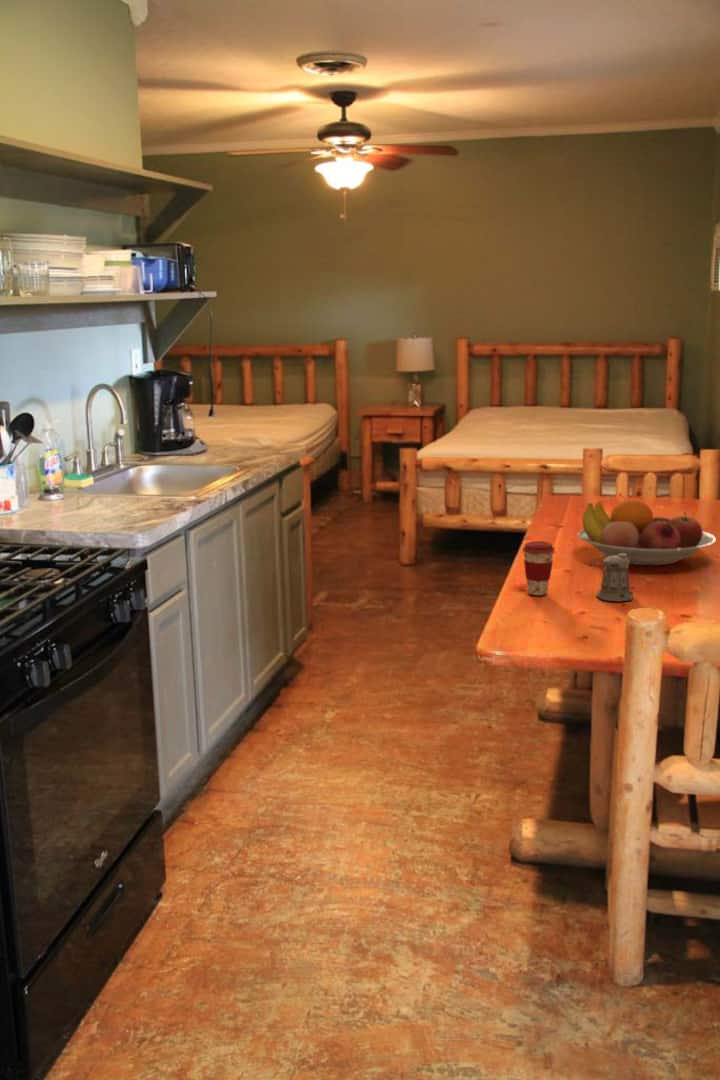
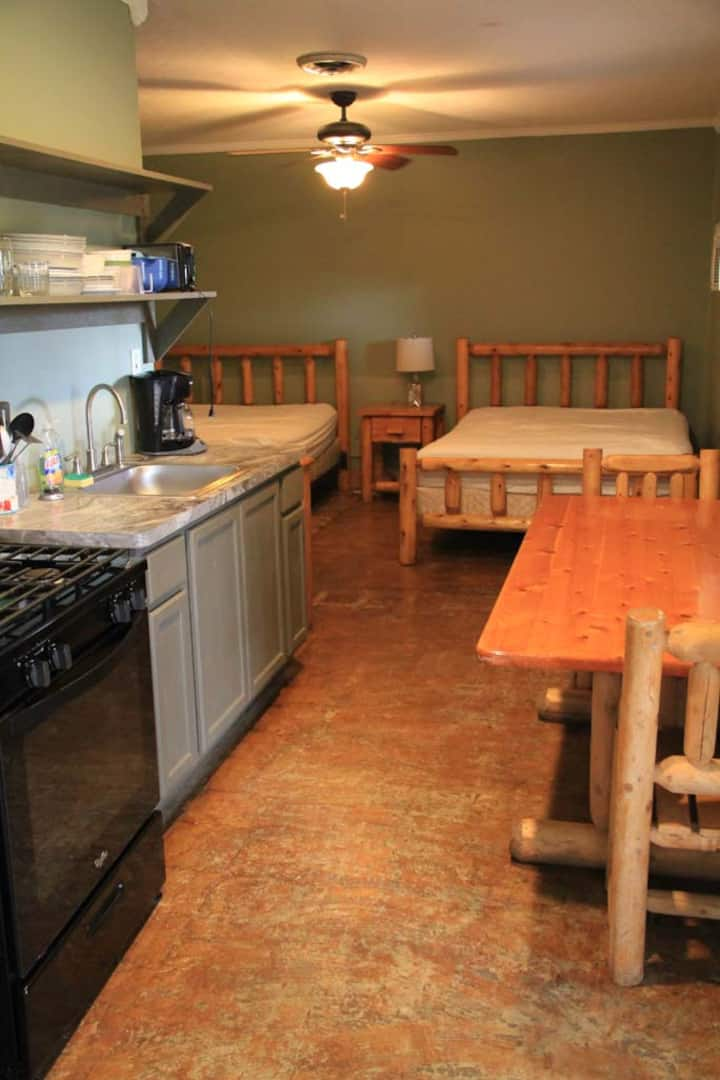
- fruit bowl [576,499,717,566]
- coffee cup [521,540,556,596]
- pepper shaker [589,554,635,603]
